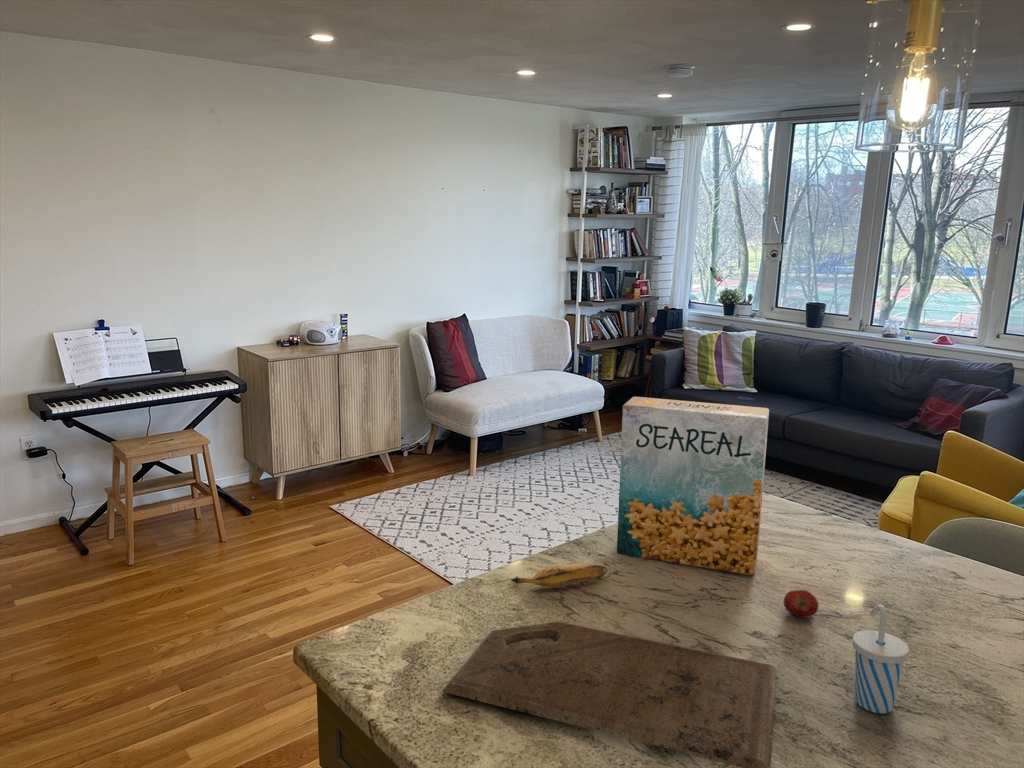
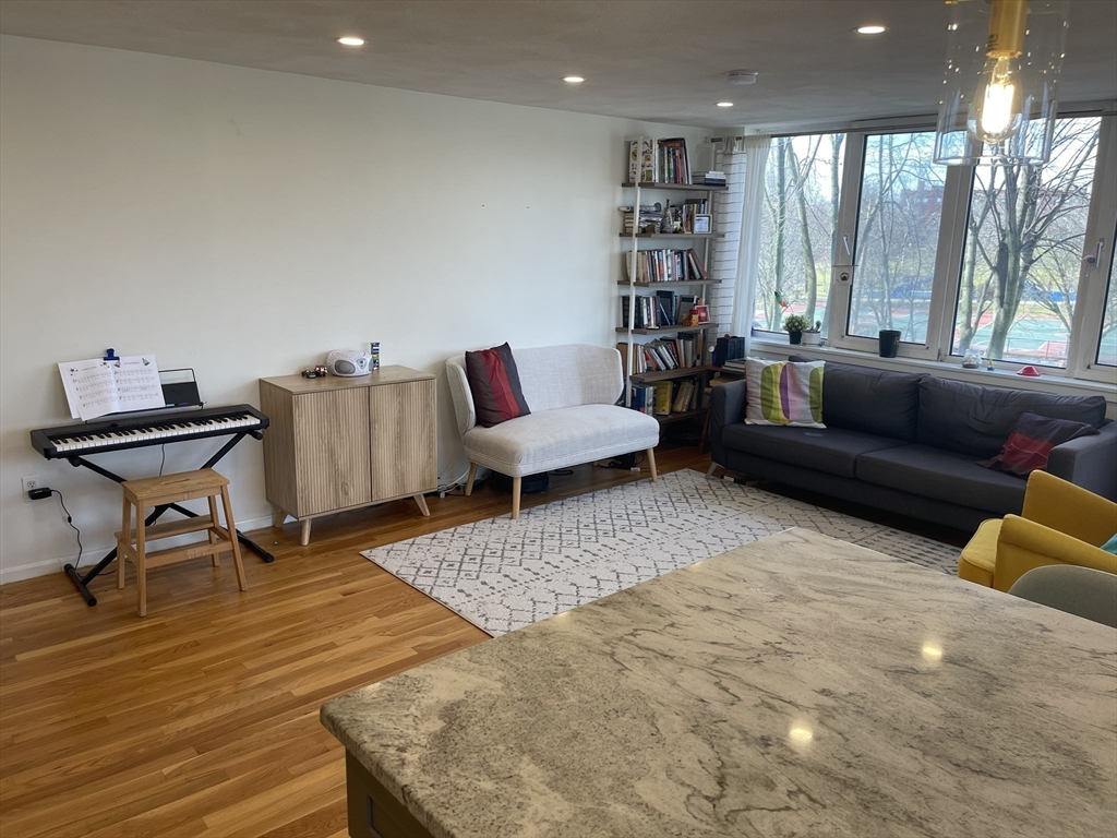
- cutting board [441,621,777,768]
- fruit [783,589,820,619]
- banana [509,562,608,588]
- cup [852,603,910,714]
- cereal box [616,396,770,576]
